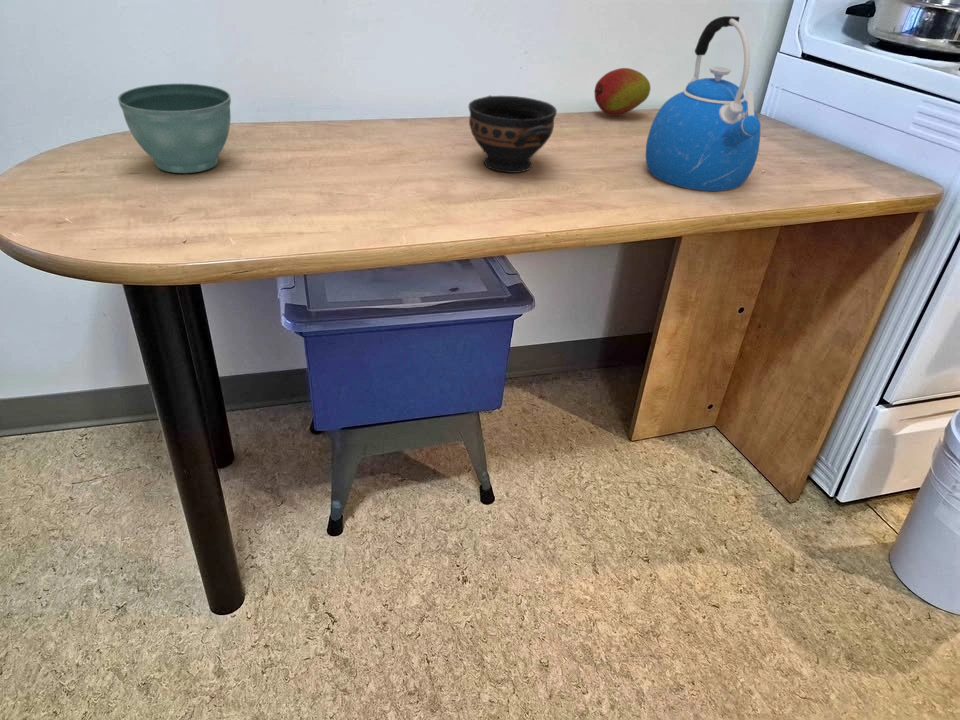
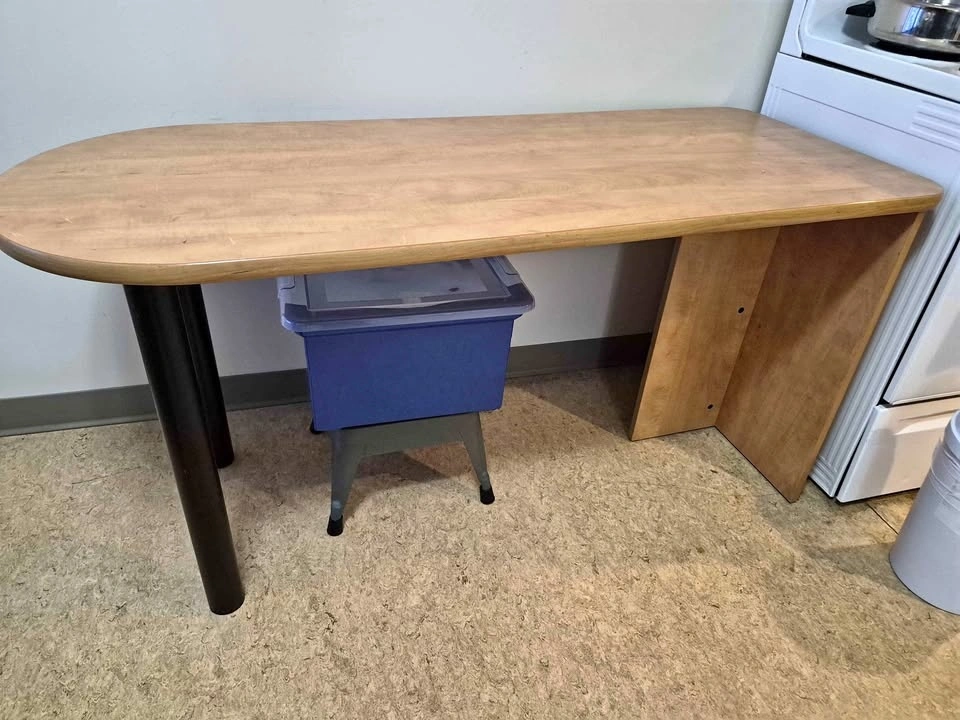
- bowl [468,94,558,174]
- kettle [645,15,762,192]
- fruit [593,67,651,117]
- flower pot [117,82,232,174]
